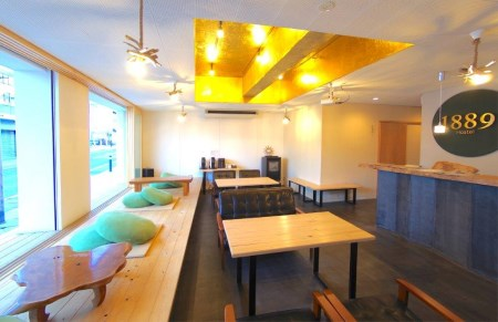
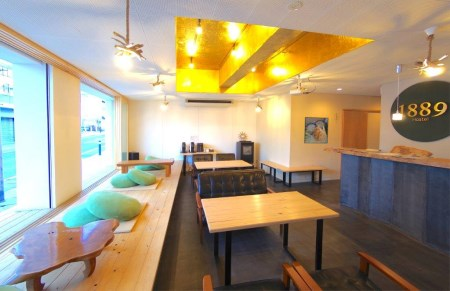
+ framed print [303,116,329,144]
